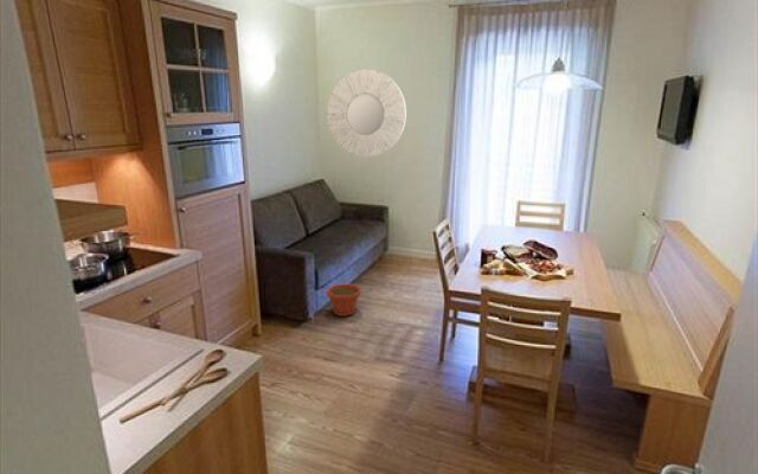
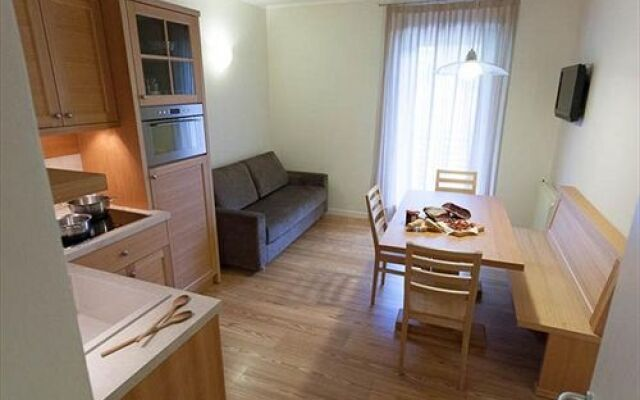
- plant pot [325,282,362,318]
- mirror [326,68,407,158]
